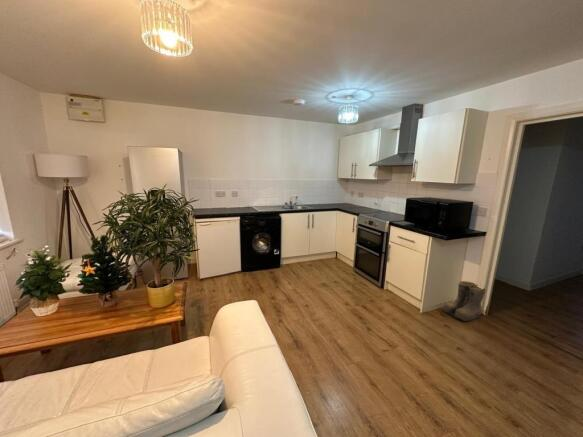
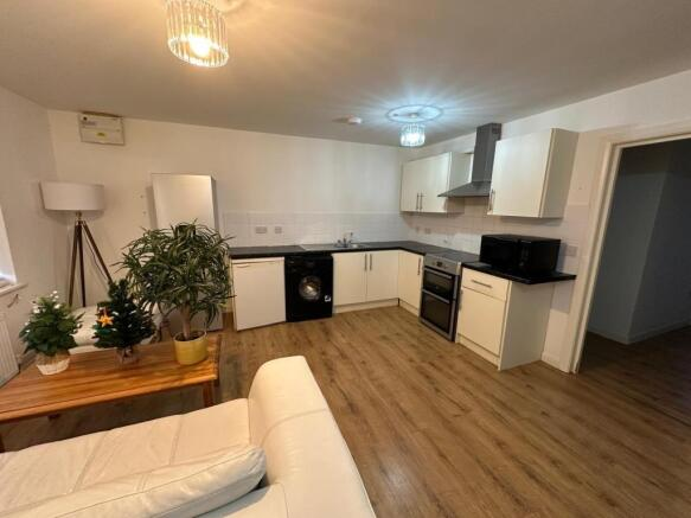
- boots [441,280,487,322]
